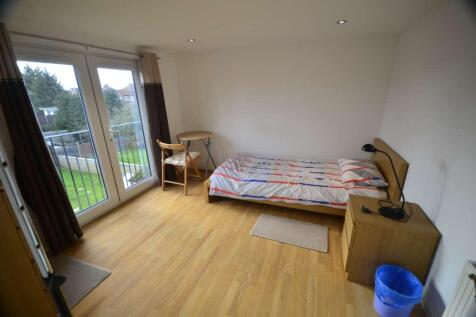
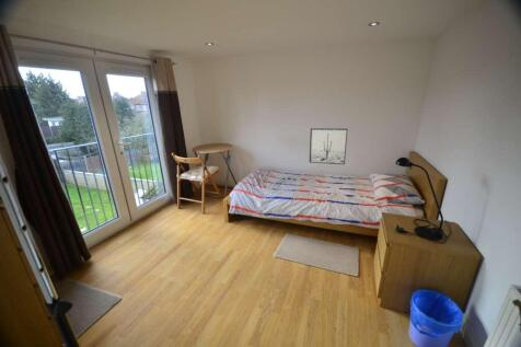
+ wall art [309,127,349,165]
